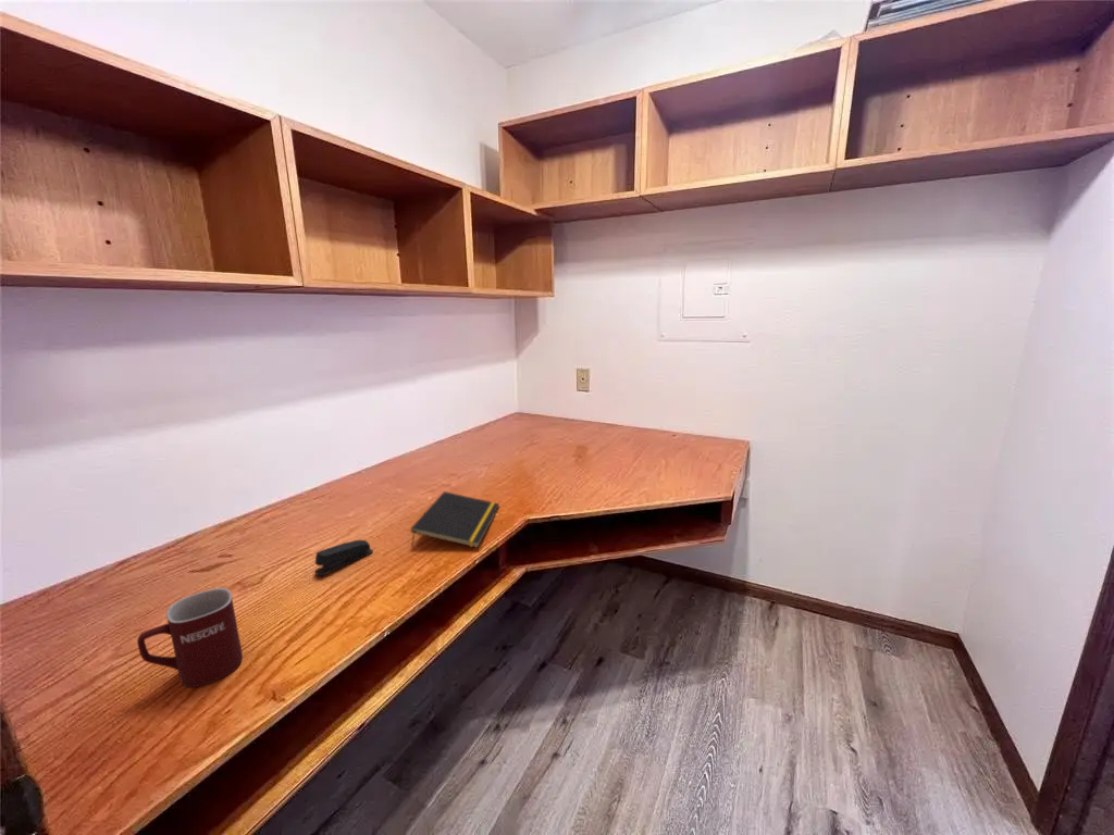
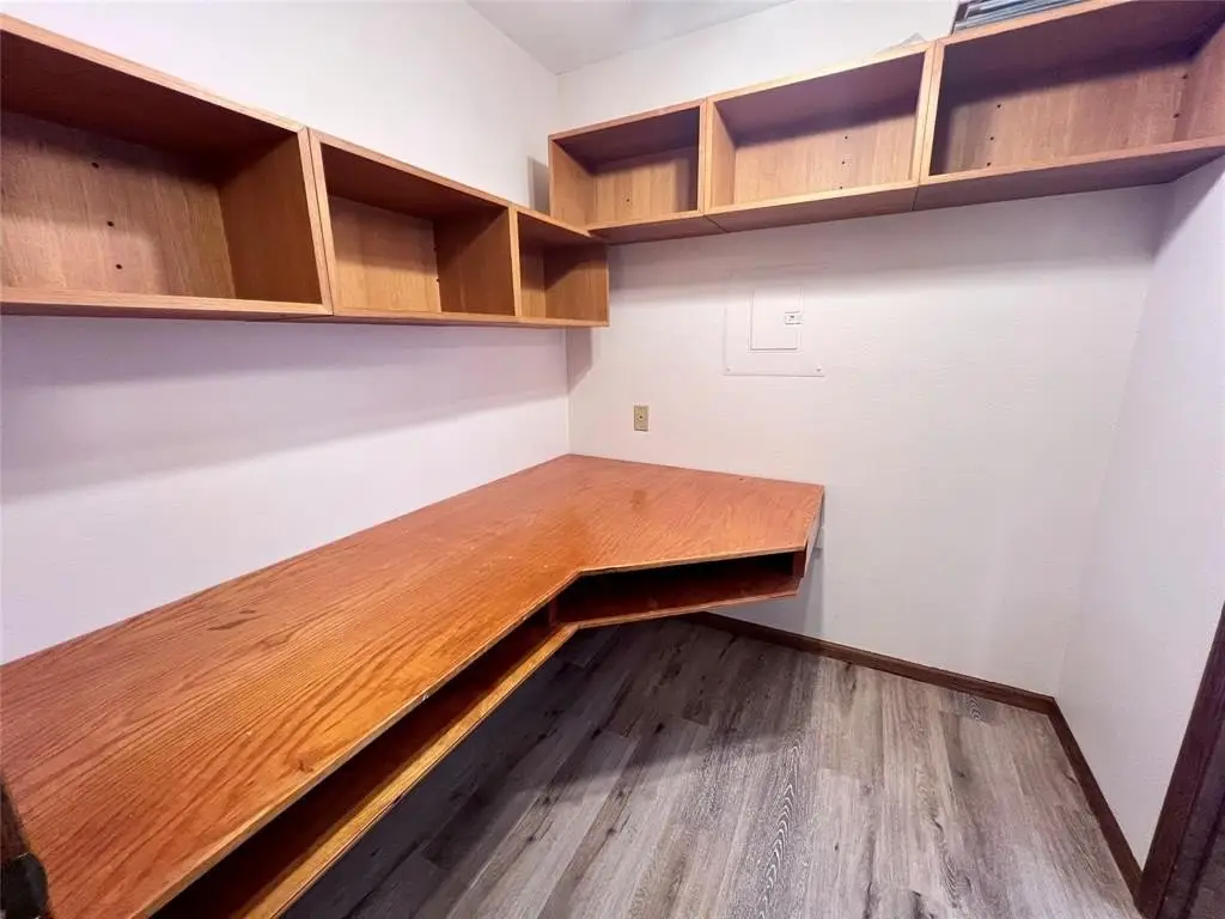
- notepad [409,490,500,549]
- stapler [314,539,374,576]
- mug [136,587,244,688]
